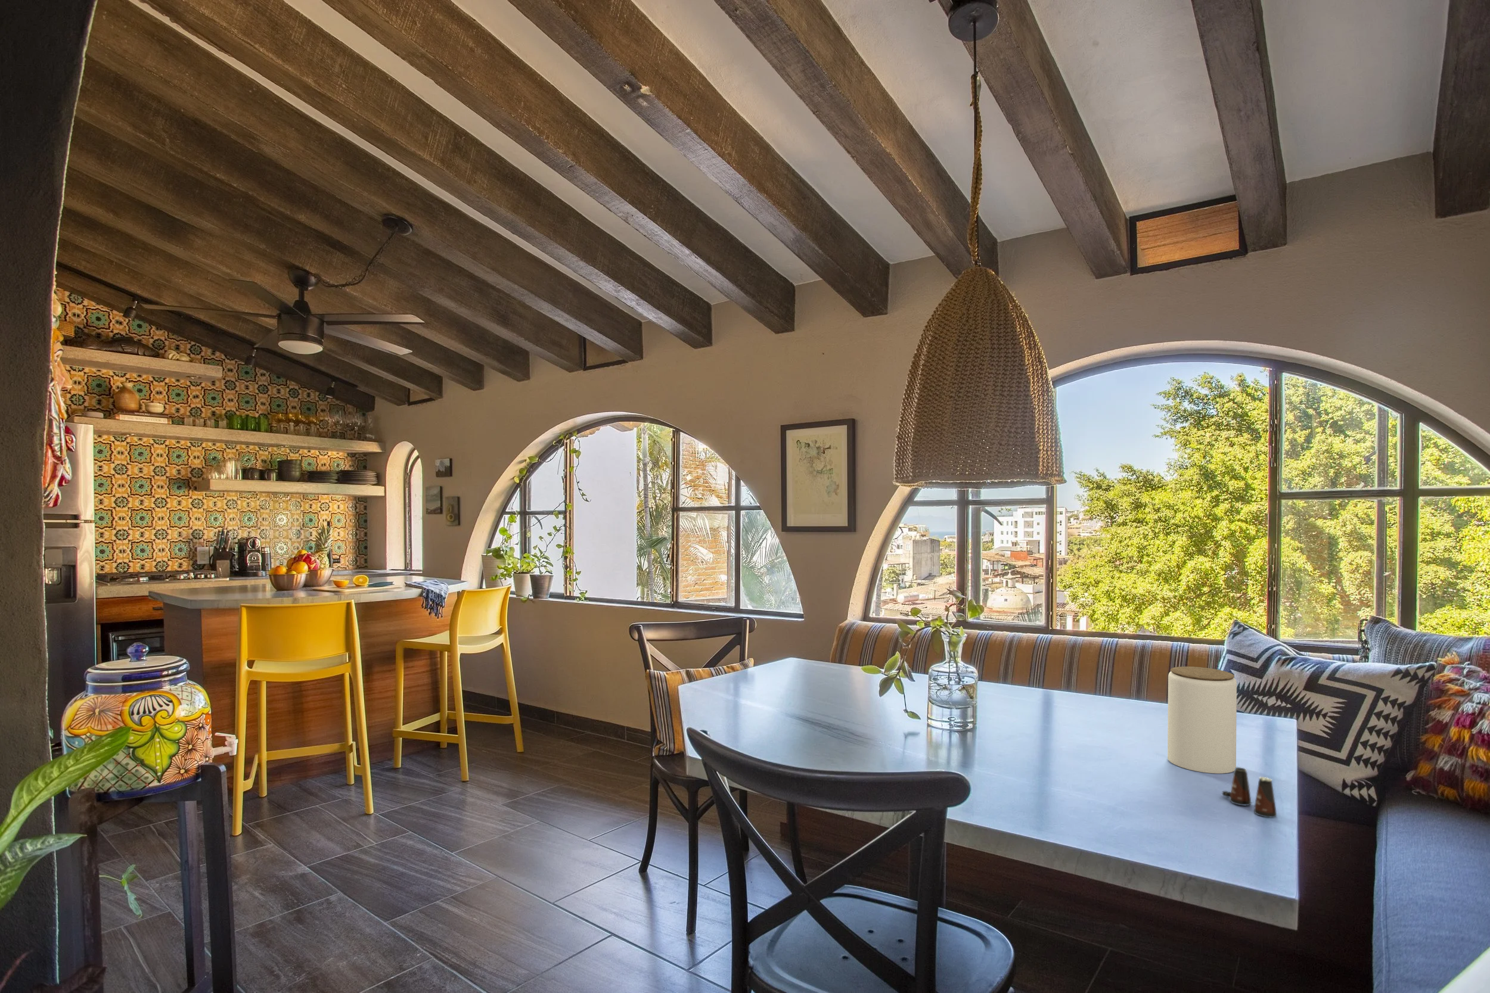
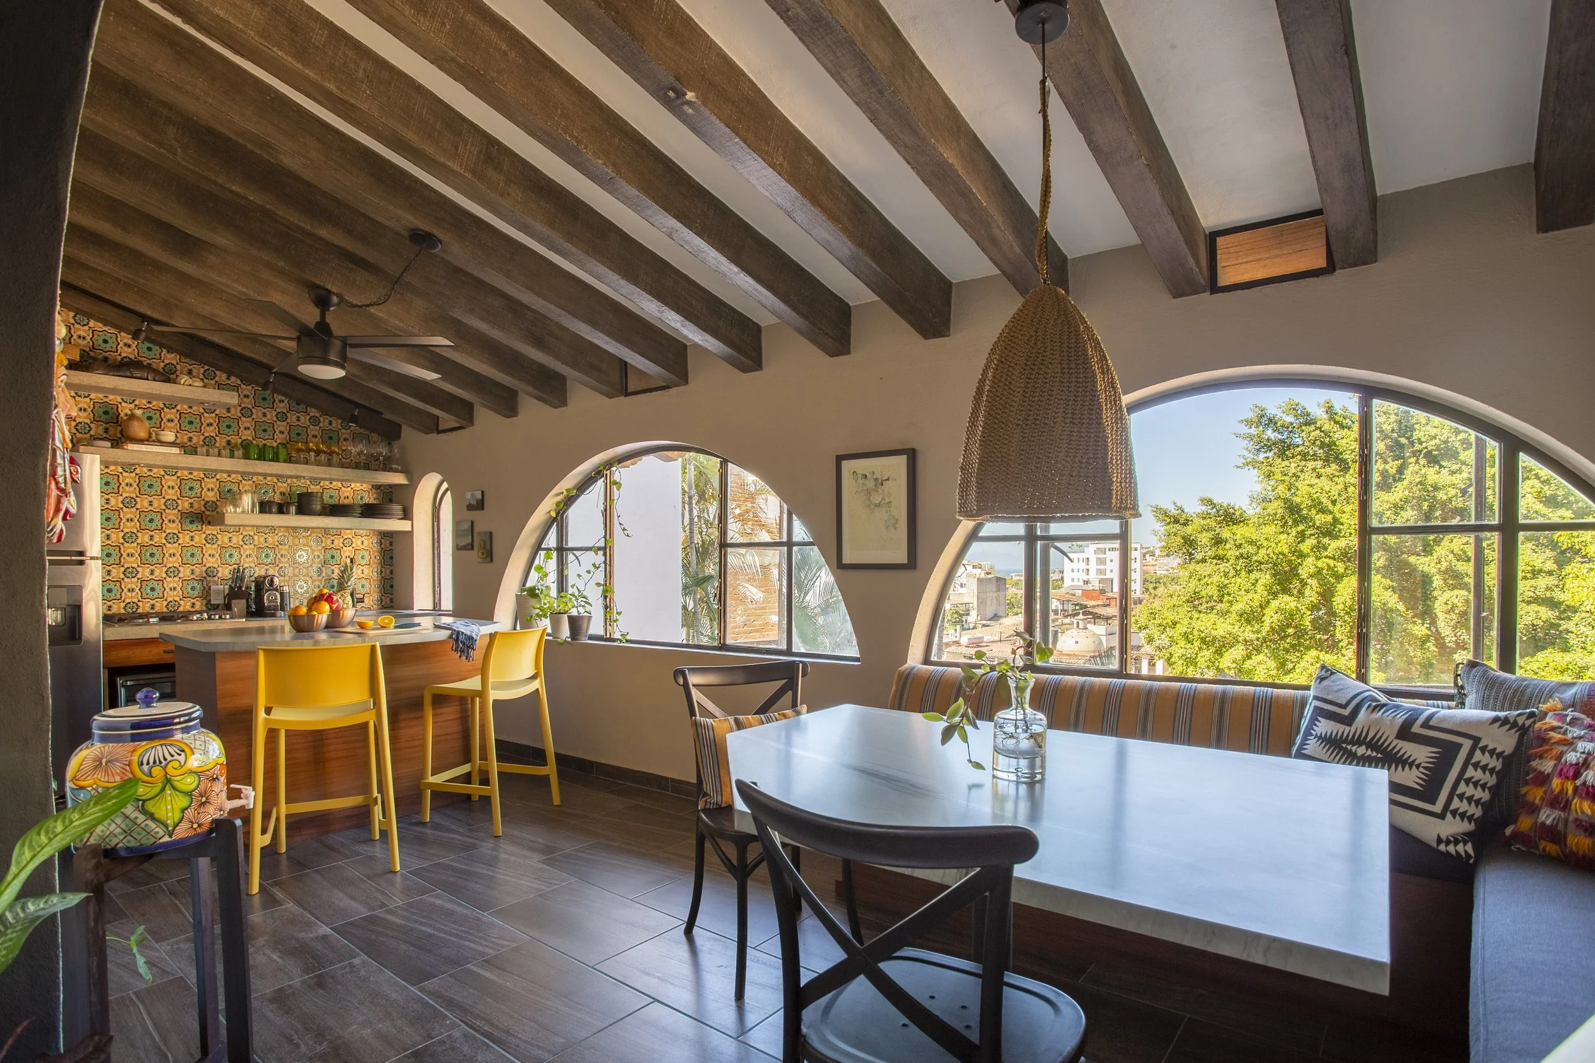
- salt shaker [1222,767,1277,818]
- jar [1167,666,1237,775]
